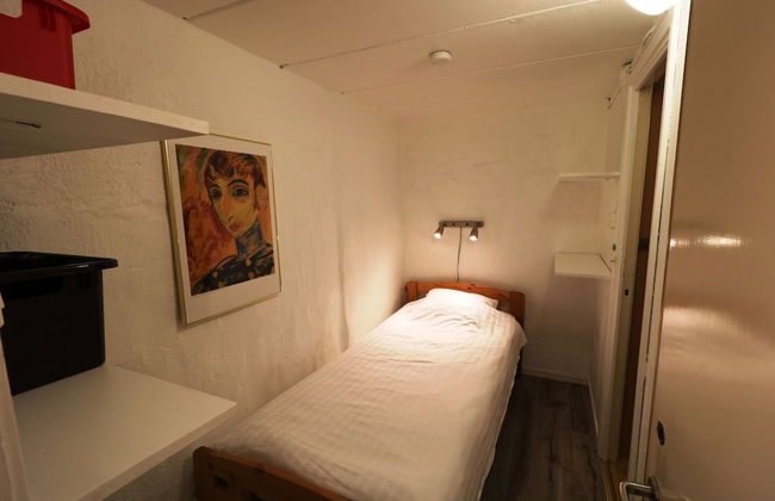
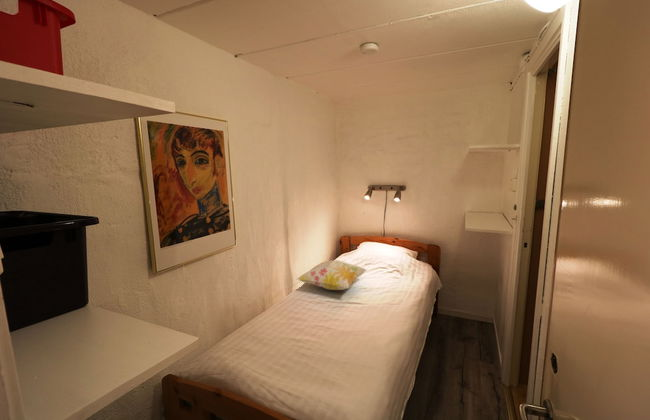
+ decorative pillow [296,259,368,291]
